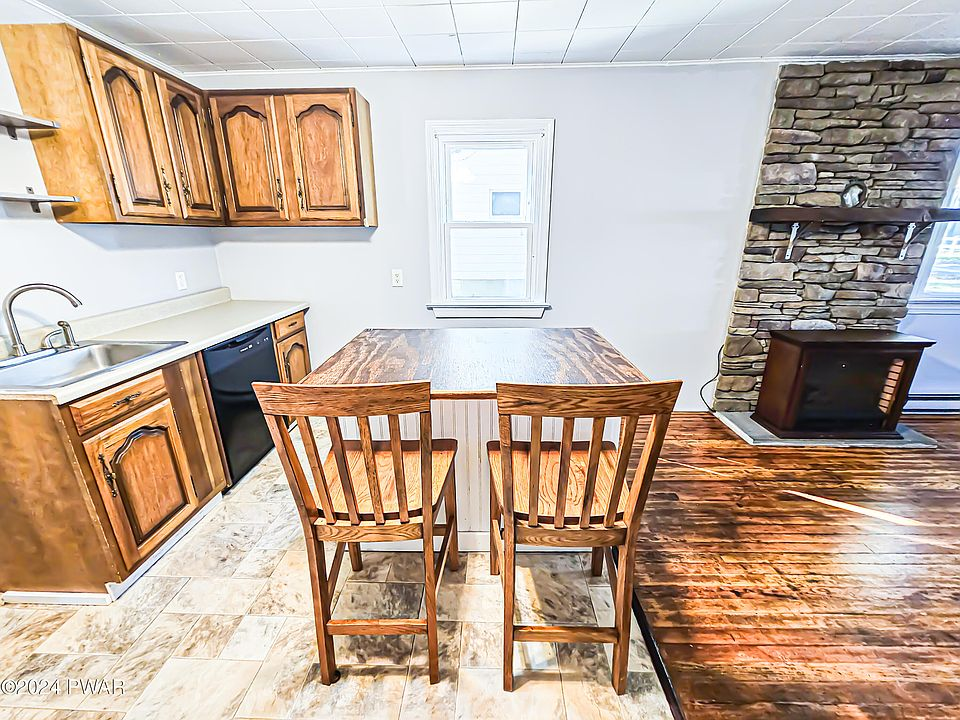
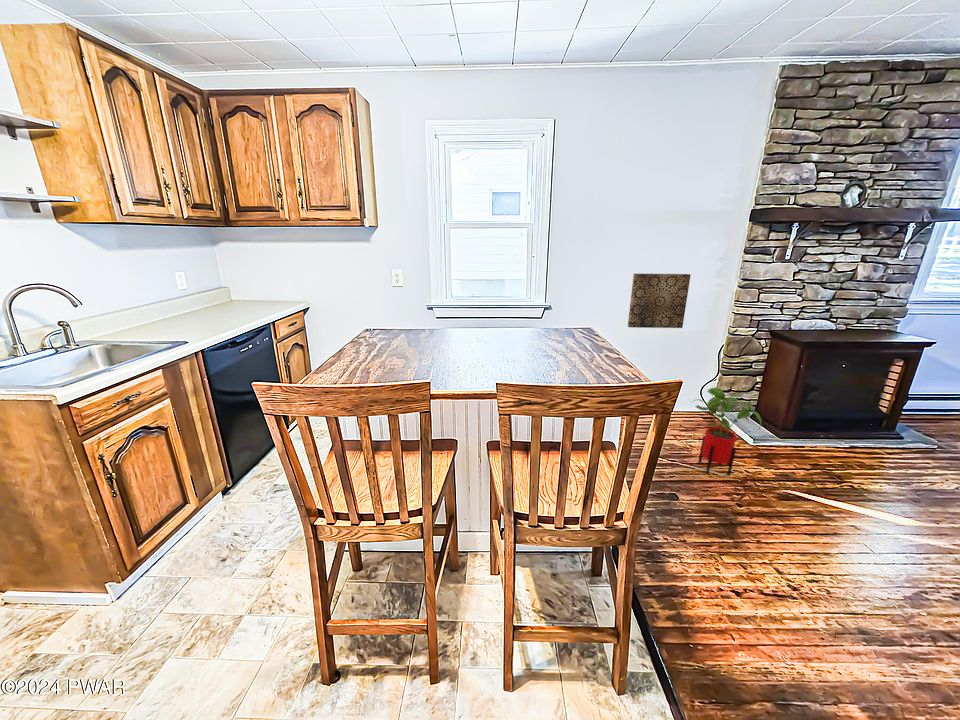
+ house plant [690,386,763,477]
+ wall art [627,273,692,329]
